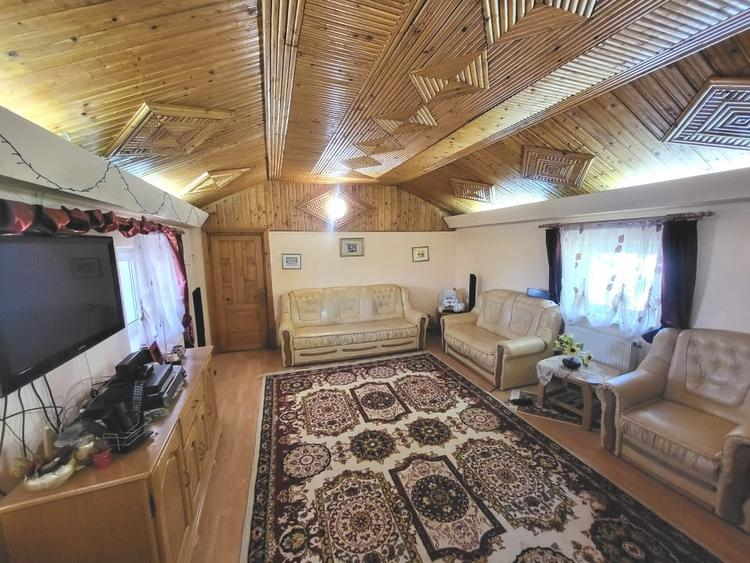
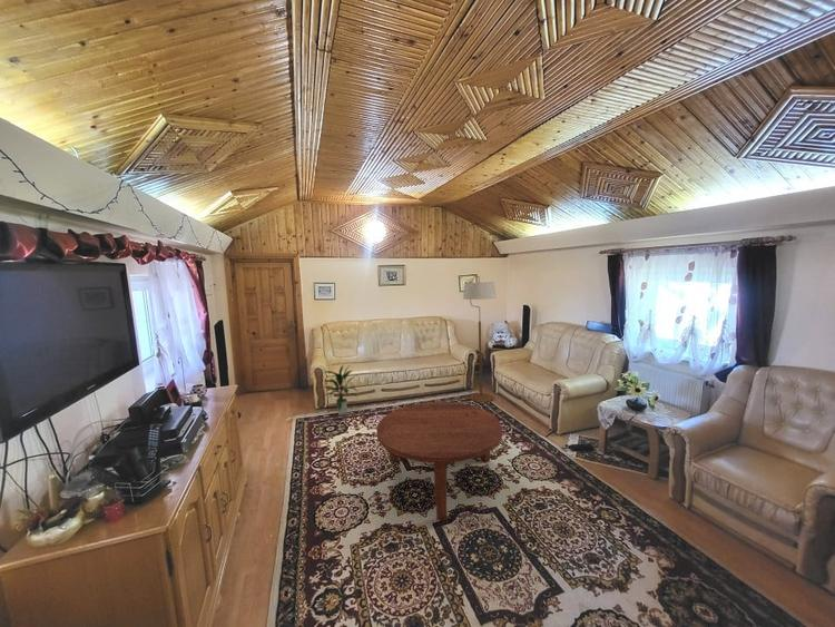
+ floor lamp [462,275,497,403]
+ coffee table [375,401,503,521]
+ indoor plant [318,362,358,417]
